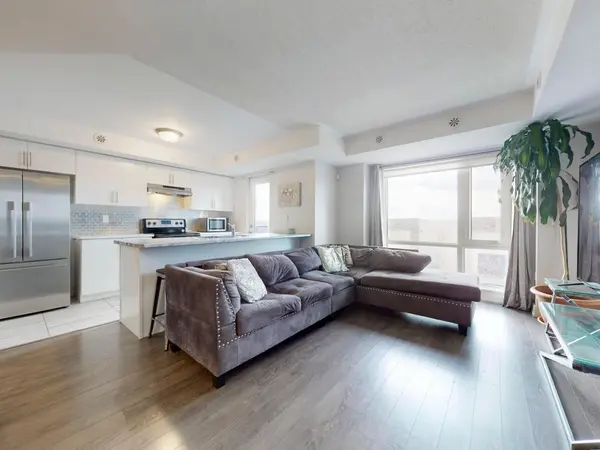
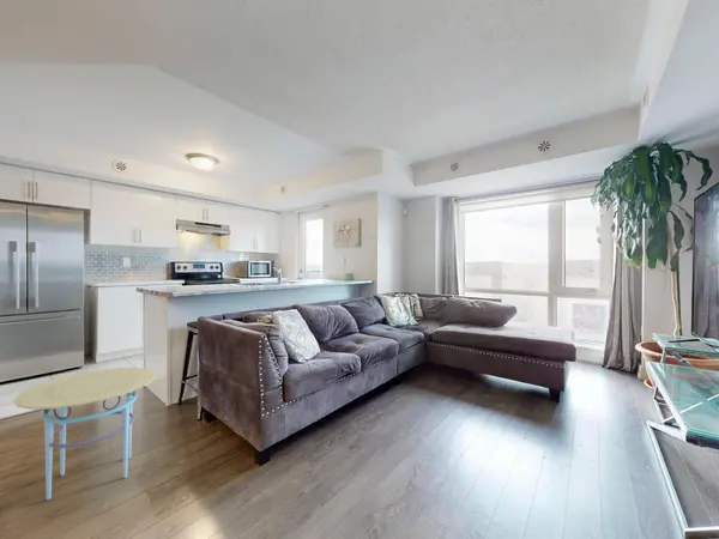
+ side table [12,367,157,501]
